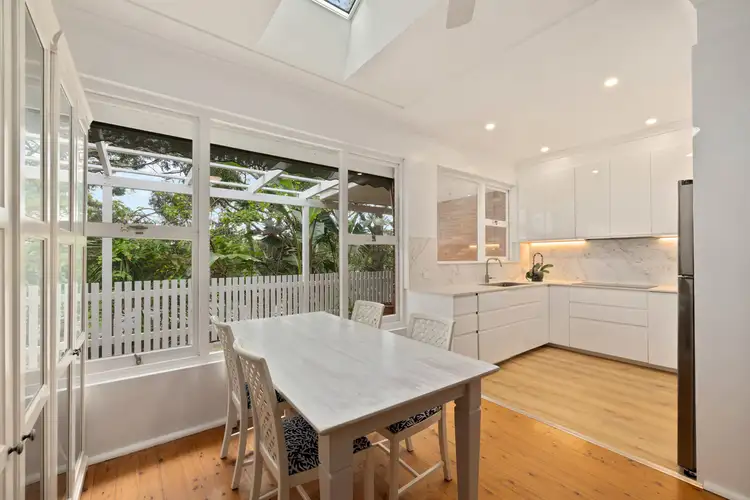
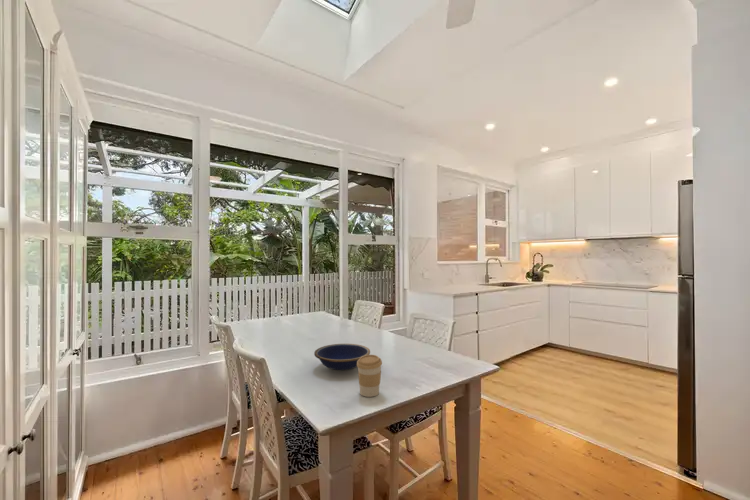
+ coffee cup [357,354,383,398]
+ bowl [313,343,371,371]
